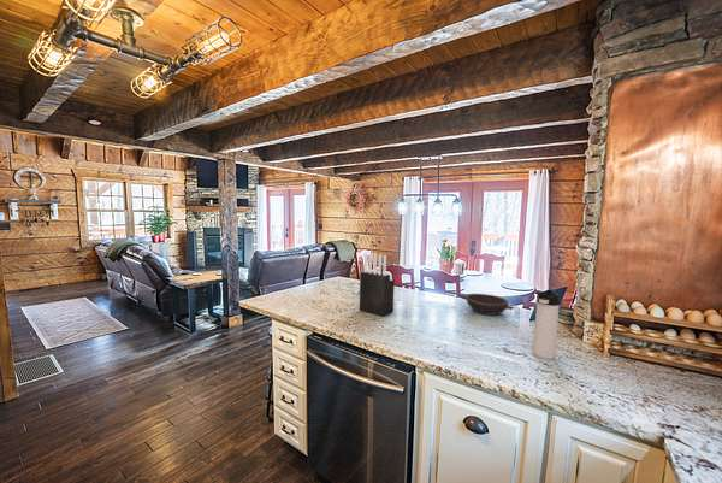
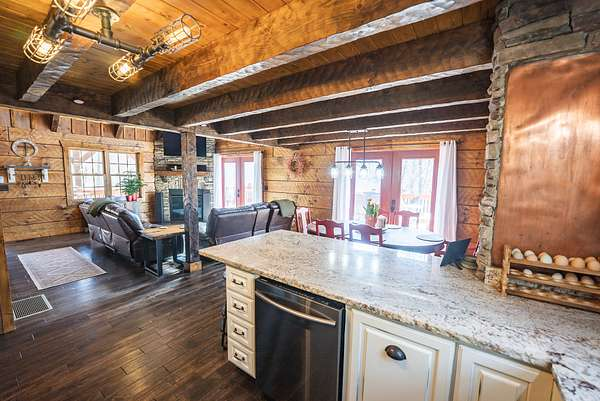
- bowl [458,293,516,317]
- knife block [359,252,396,318]
- thermos bottle [532,289,561,361]
